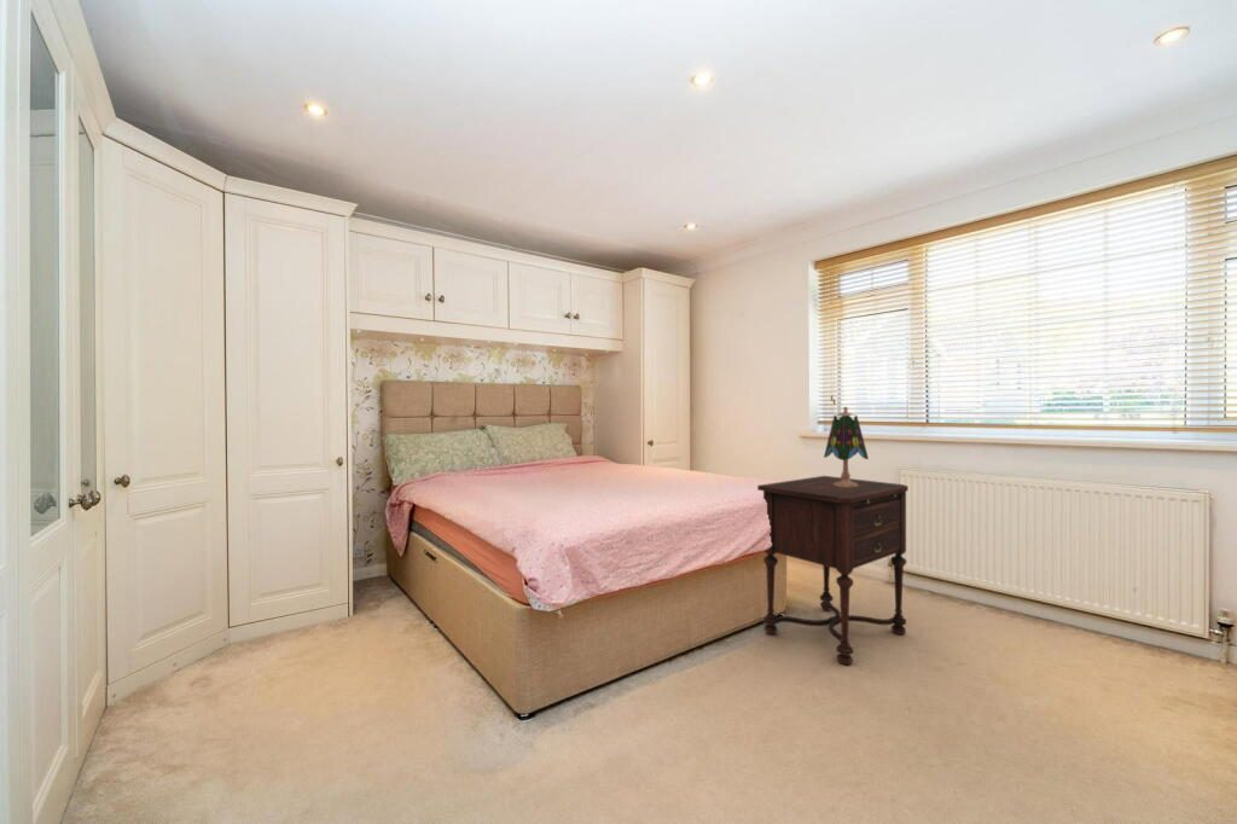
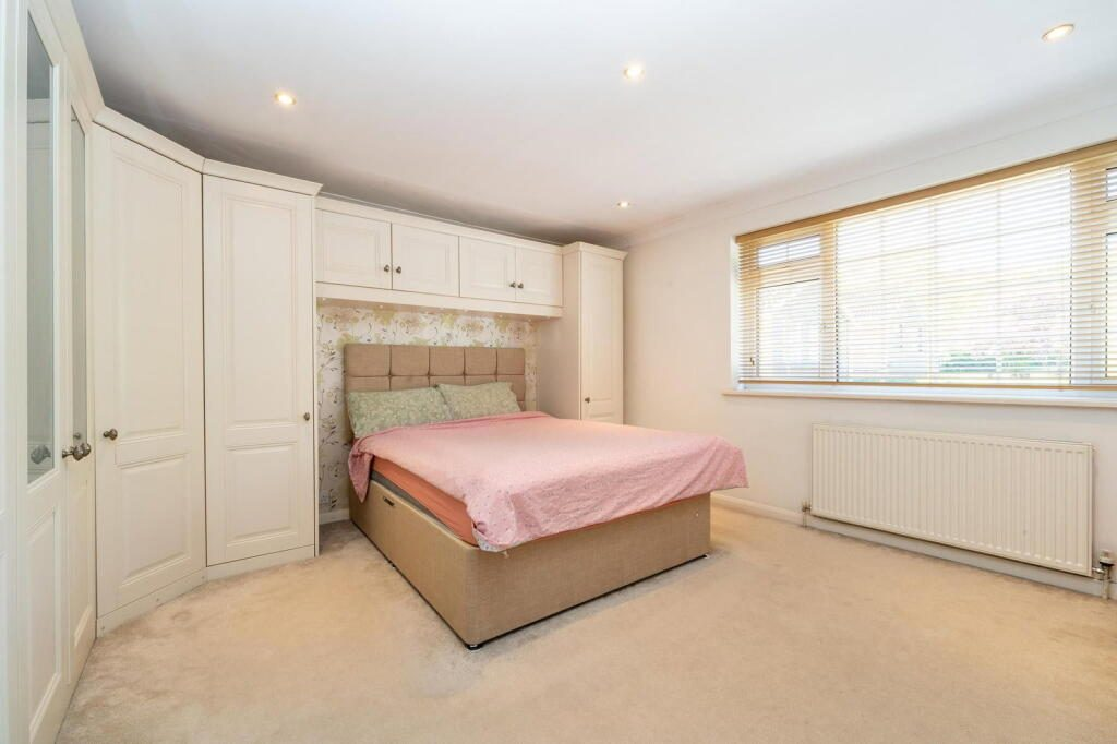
- side table [756,475,910,666]
- table lamp [823,406,870,487]
